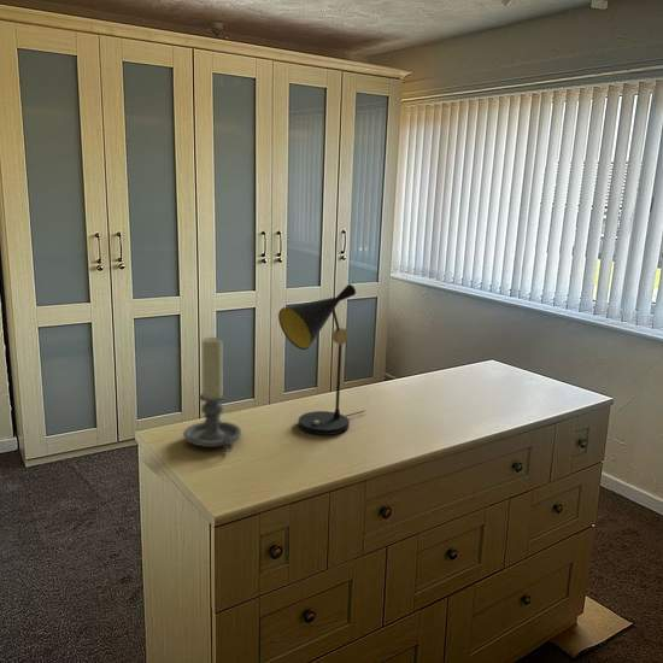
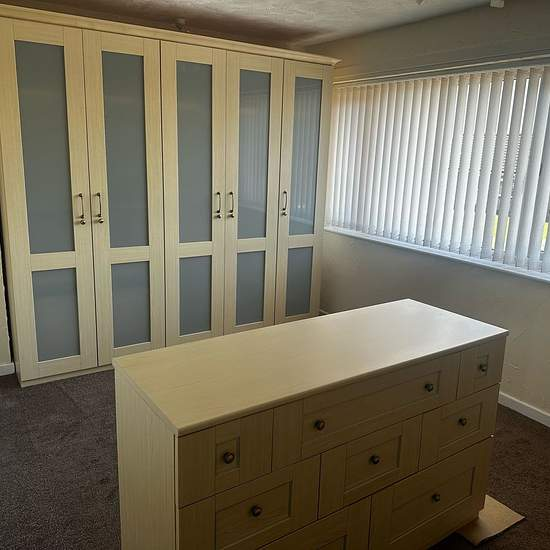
- table lamp [277,283,366,436]
- candle holder [182,336,242,453]
